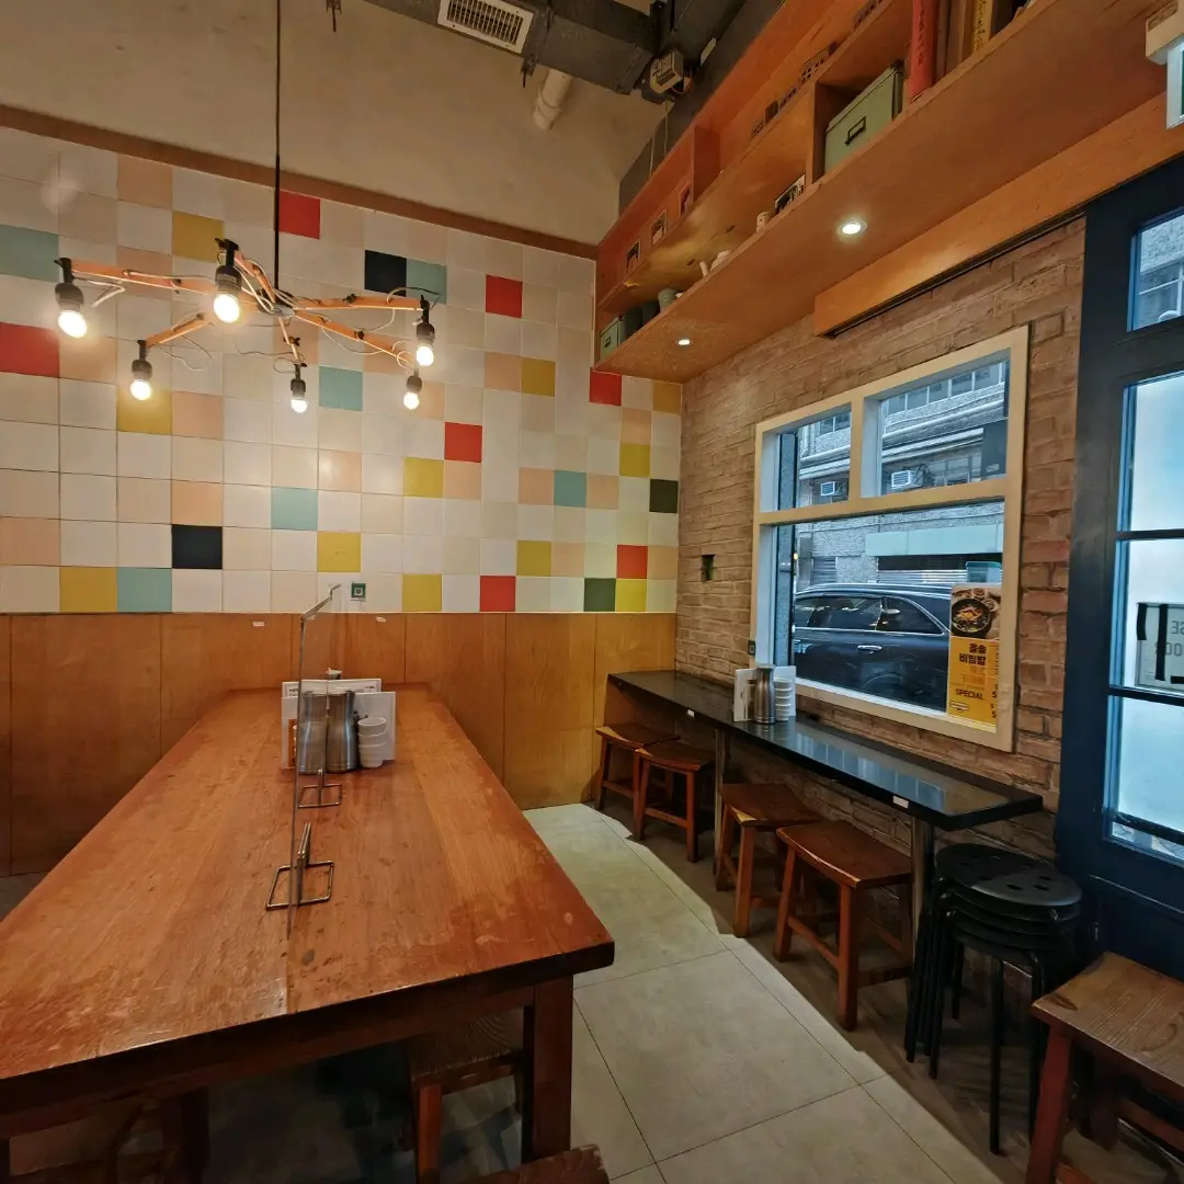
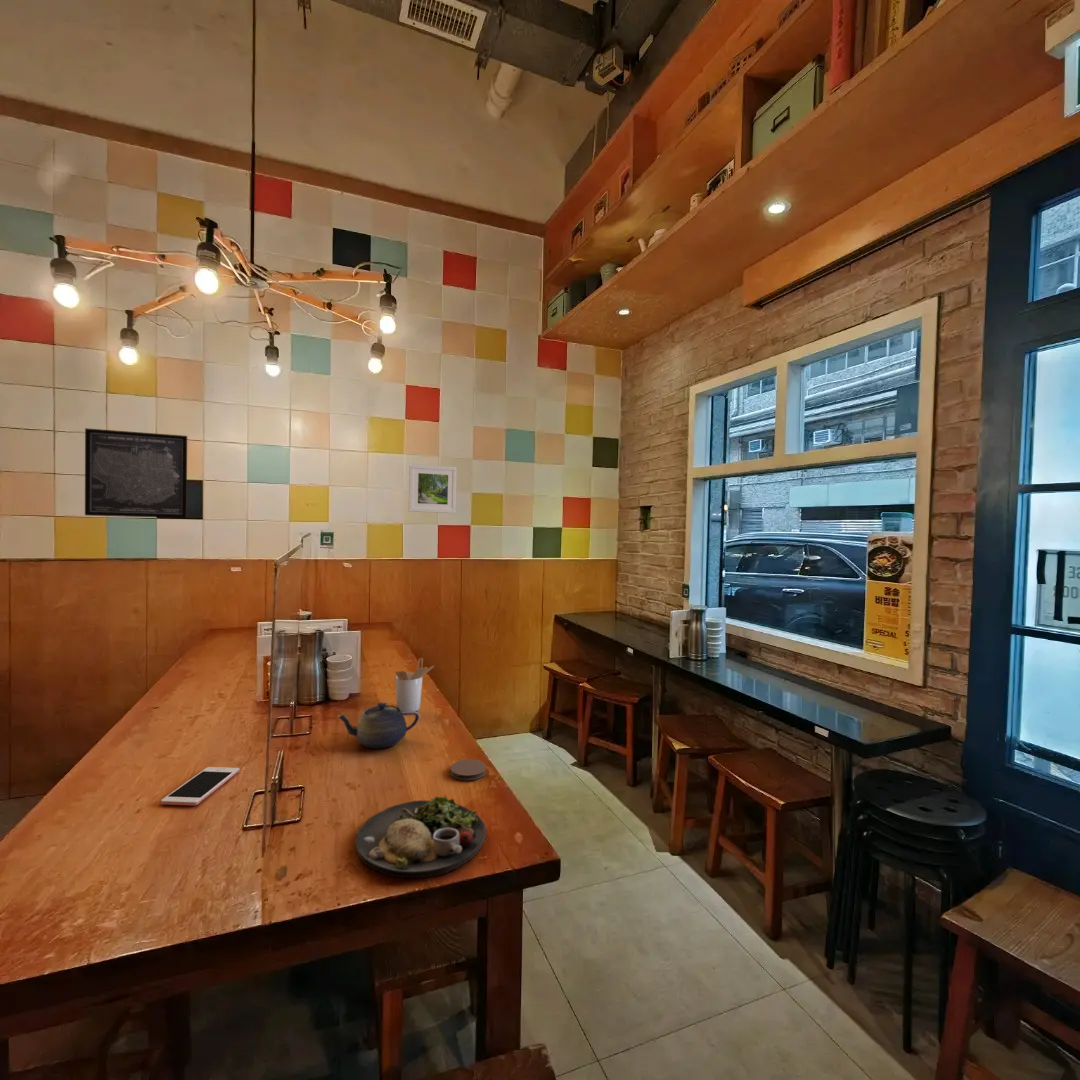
+ wall art [84,427,188,519]
+ cell phone [160,766,240,807]
+ dinner plate [354,794,487,879]
+ teapot [335,701,420,749]
+ coaster [449,758,487,781]
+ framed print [408,463,458,514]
+ utensil holder [395,657,435,712]
